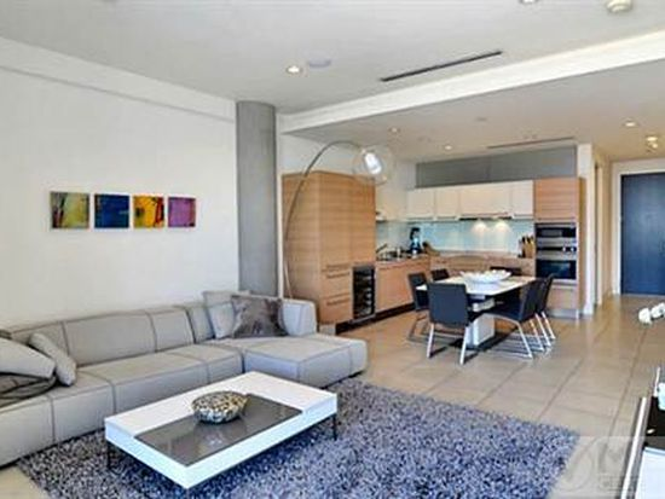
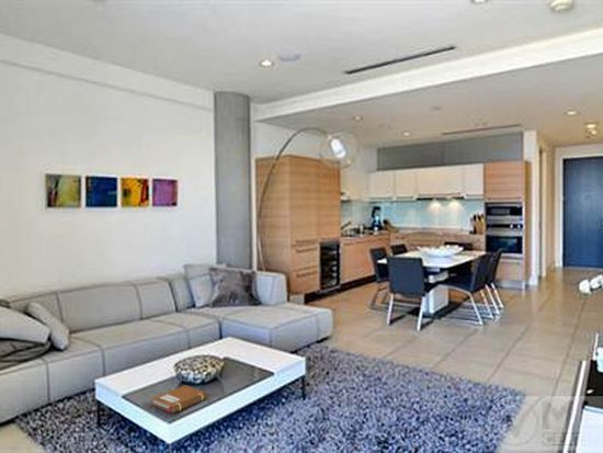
+ notebook [150,384,208,415]
